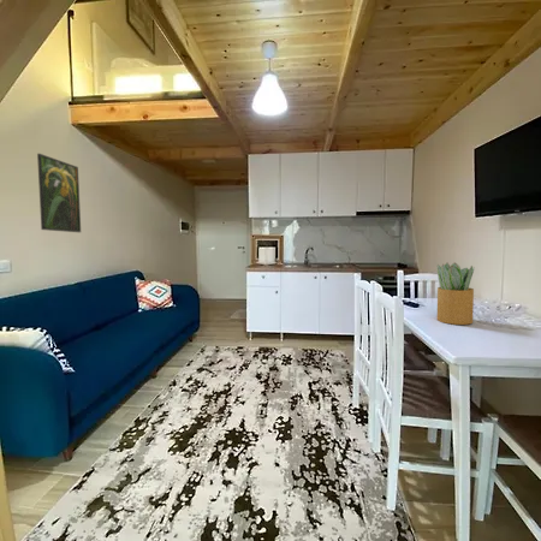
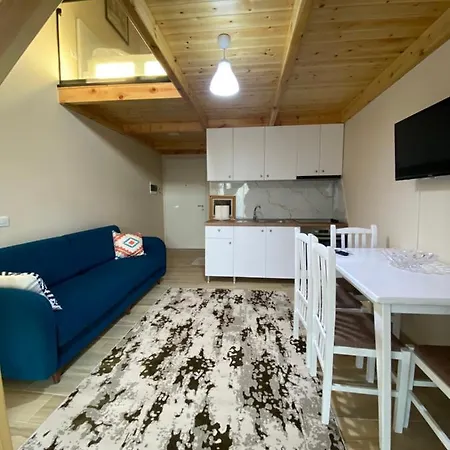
- potted plant [435,261,476,326]
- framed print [36,153,82,233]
